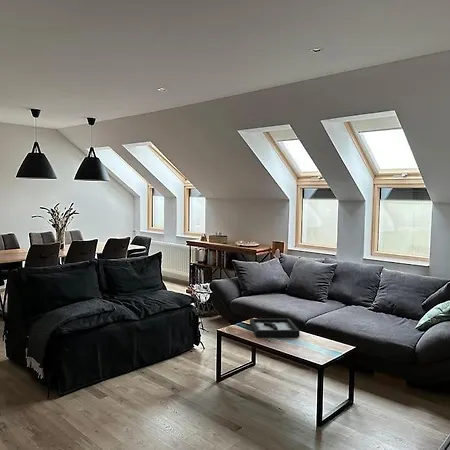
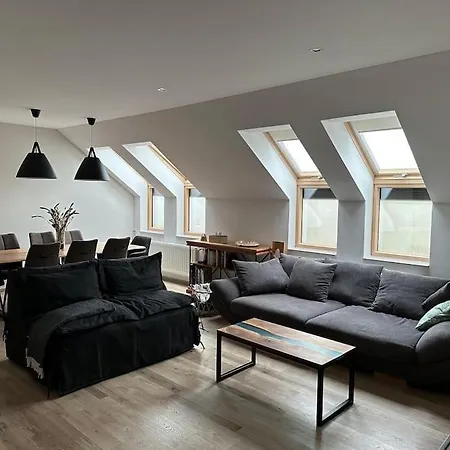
- decorative tray [249,318,301,338]
